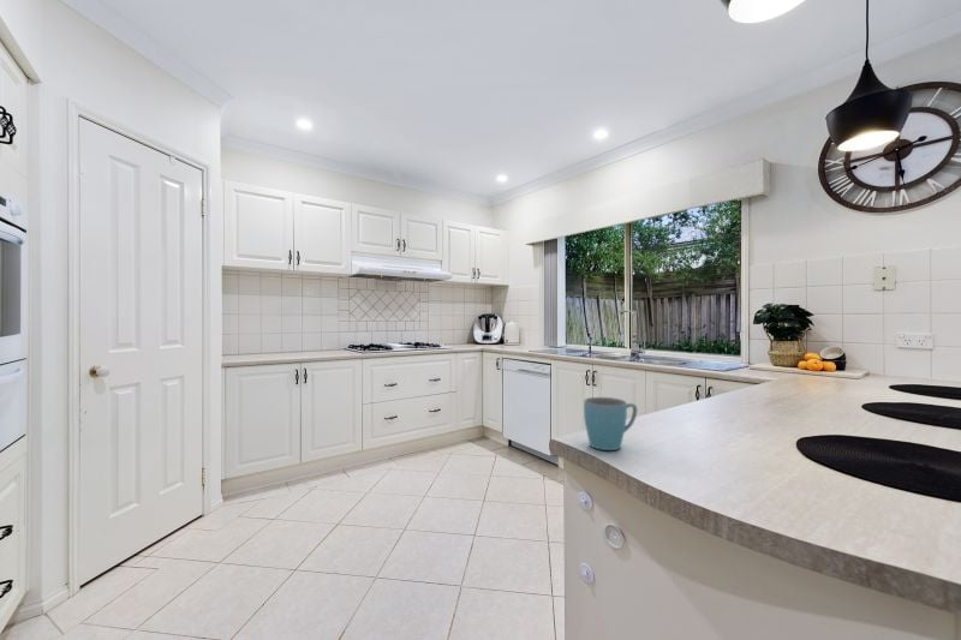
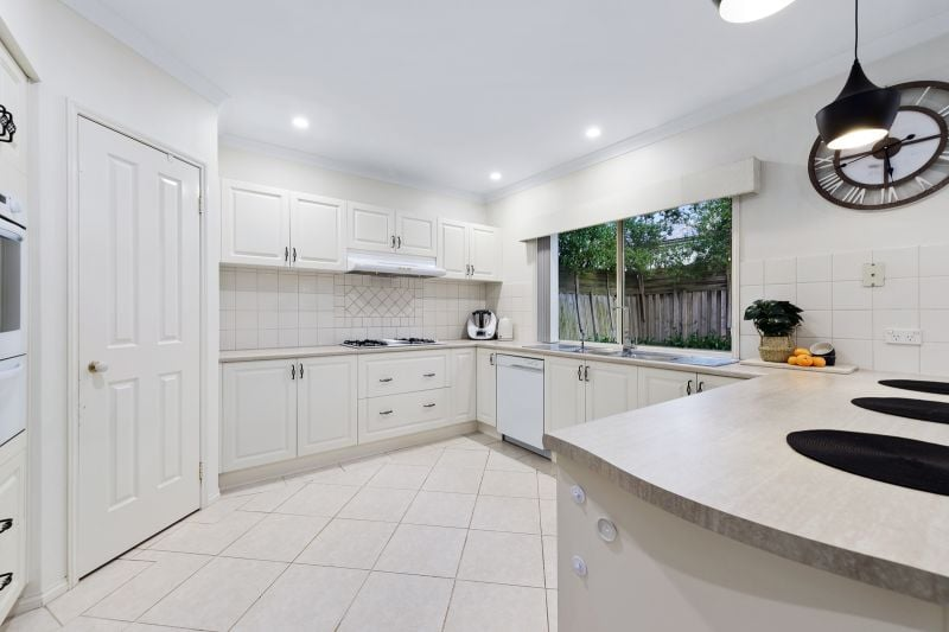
- mug [583,396,638,451]
